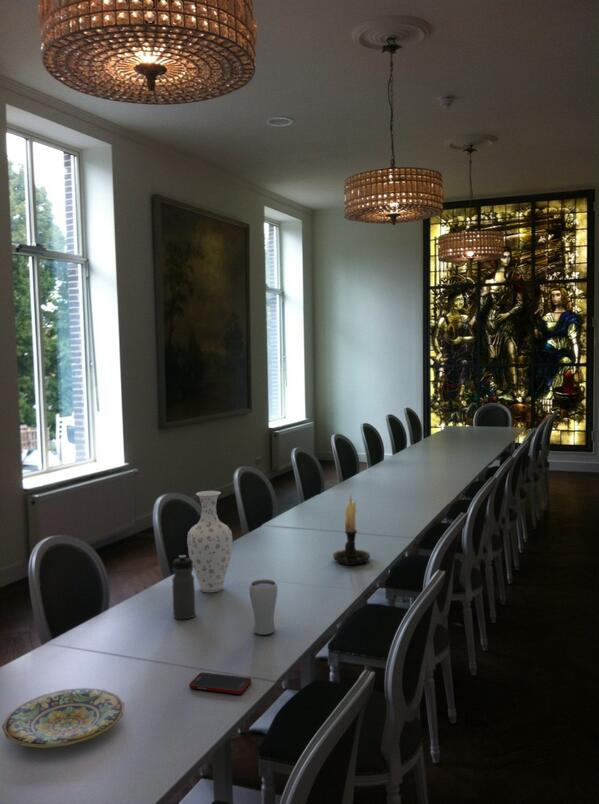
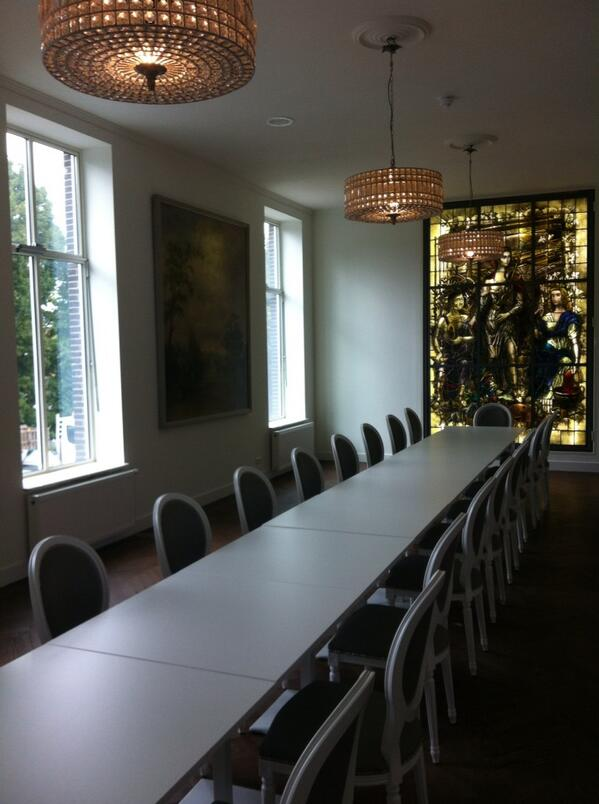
- drinking glass [248,578,278,636]
- cell phone [188,672,252,695]
- vase [186,490,233,593]
- plate [1,687,125,749]
- water bottle [171,554,196,620]
- candle holder [332,491,371,567]
